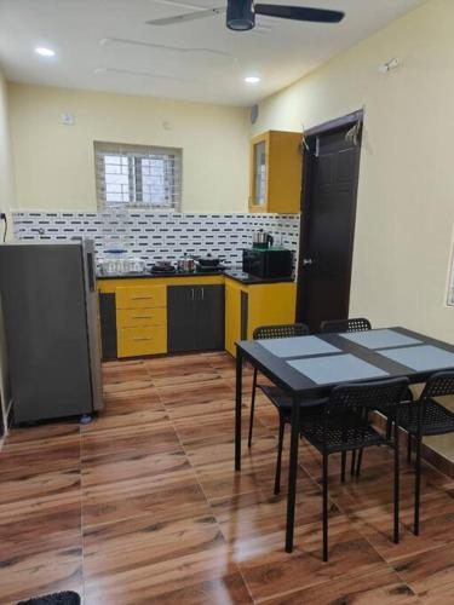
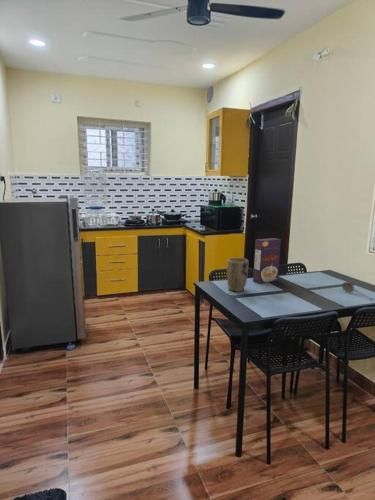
+ cereal box [252,237,282,285]
+ plant pot [226,257,249,293]
+ soupspoon [341,281,375,302]
